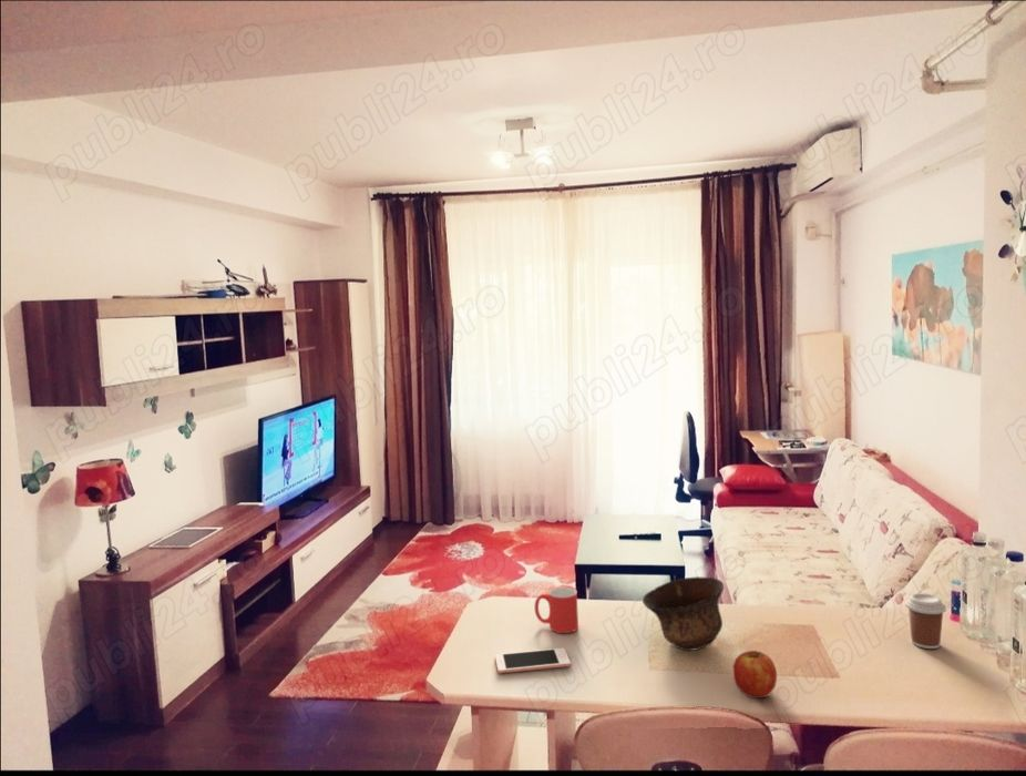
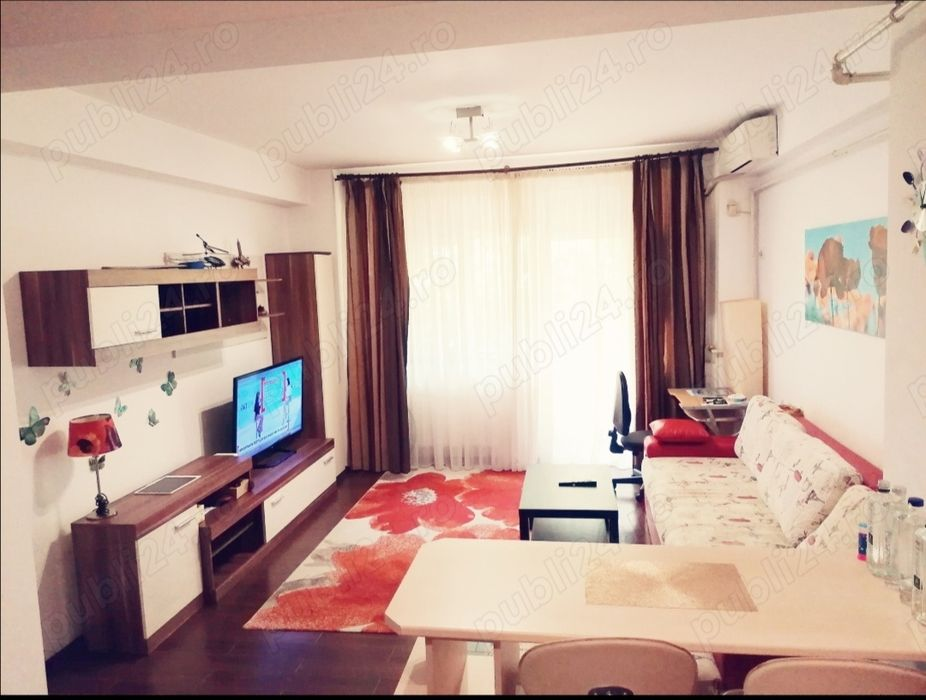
- cell phone [494,647,572,674]
- bowl [642,575,725,652]
- mug [534,586,579,634]
- coffee cup [904,592,947,650]
- apple [731,650,778,700]
